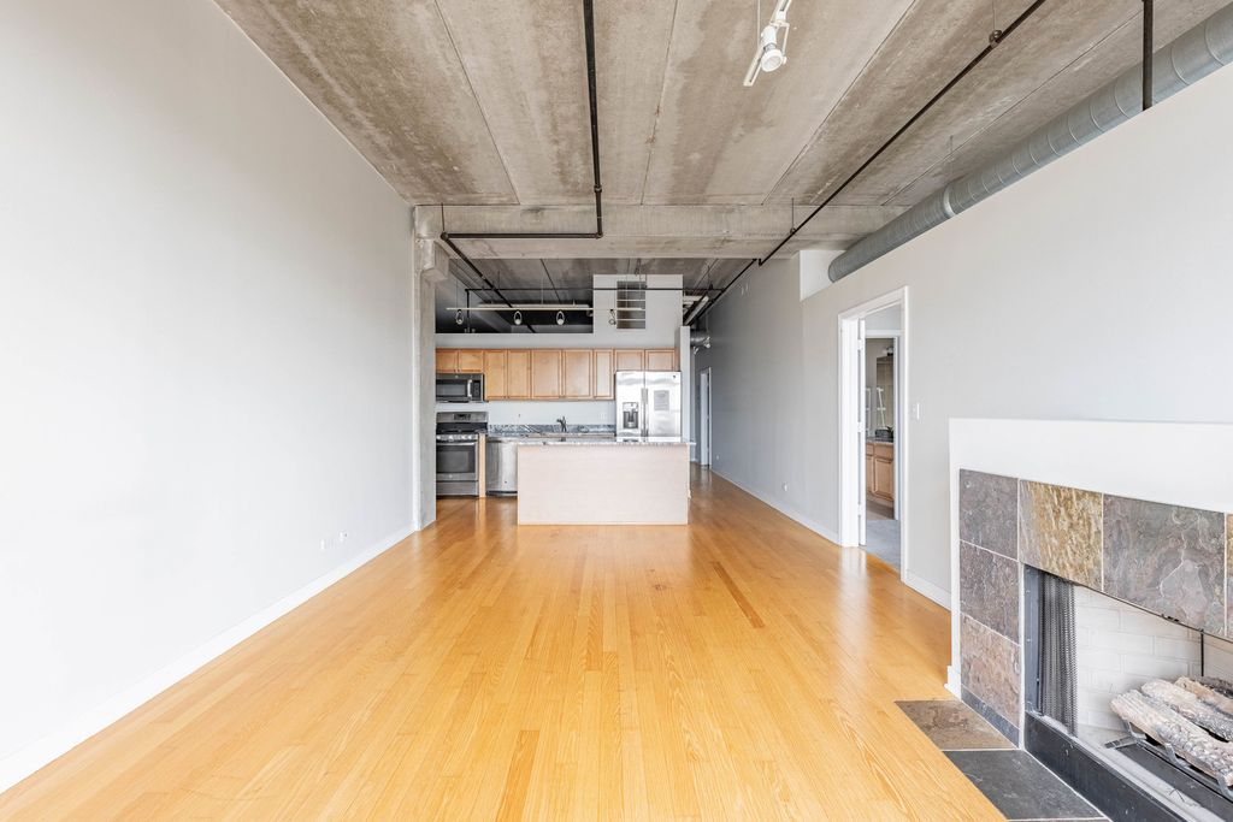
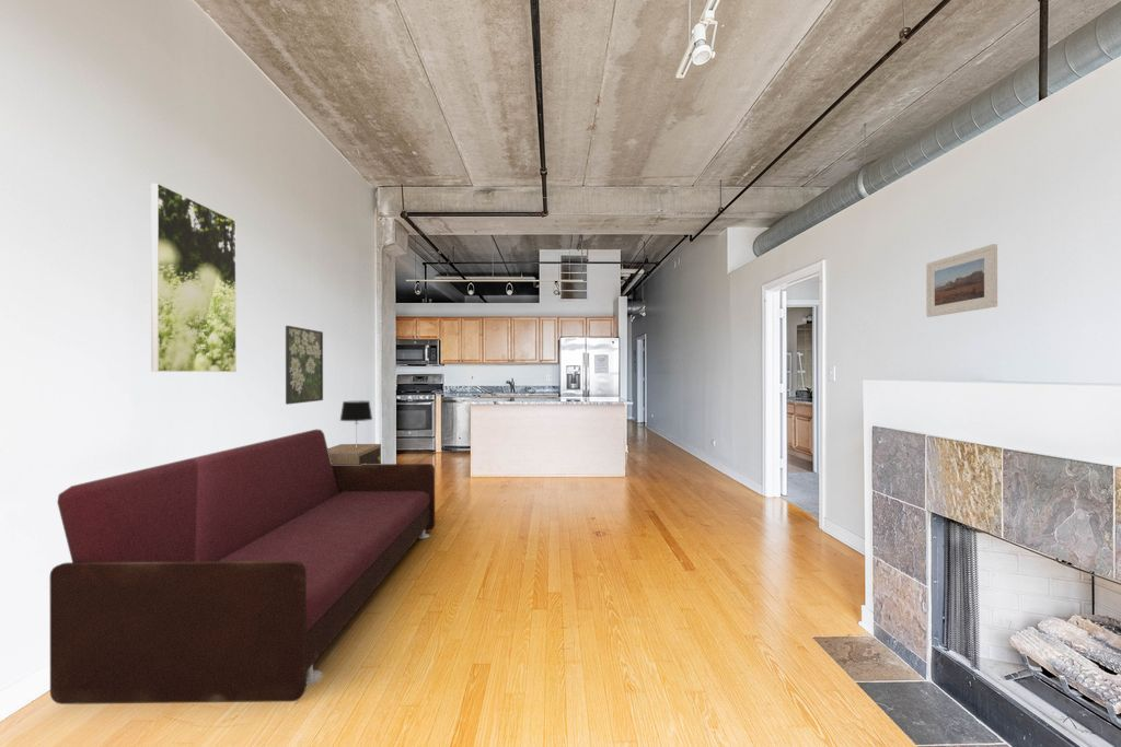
+ side table [327,443,382,465]
+ sofa [49,429,436,705]
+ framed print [925,243,998,318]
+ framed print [150,182,238,373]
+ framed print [285,325,324,406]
+ table lamp [339,399,373,447]
